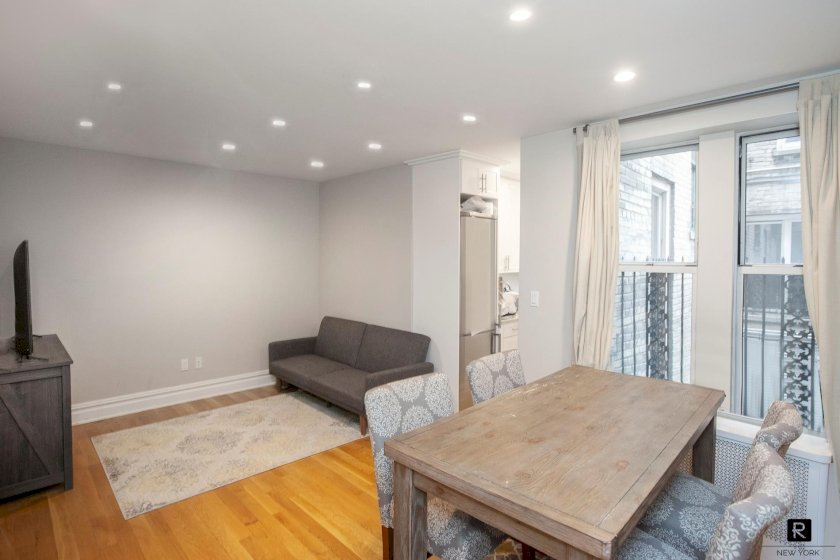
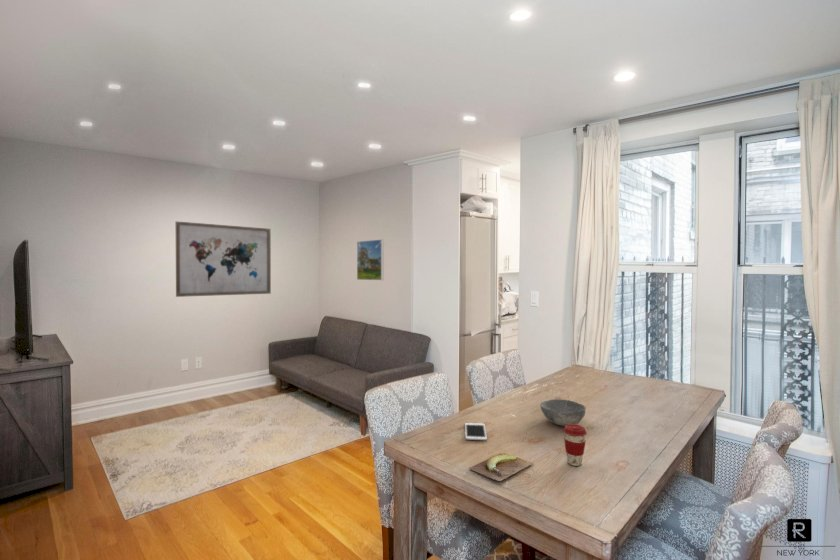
+ coffee cup [562,424,588,467]
+ bowl [539,398,587,427]
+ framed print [356,238,385,281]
+ banana [468,453,534,482]
+ cell phone [464,422,488,441]
+ wall art [175,220,272,298]
